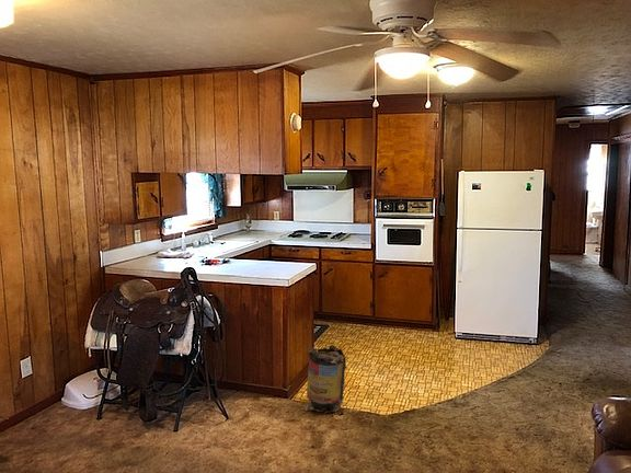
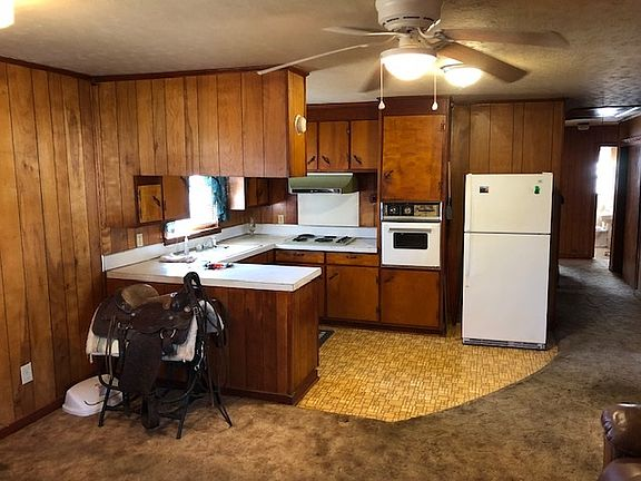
- trash can [303,345,352,414]
